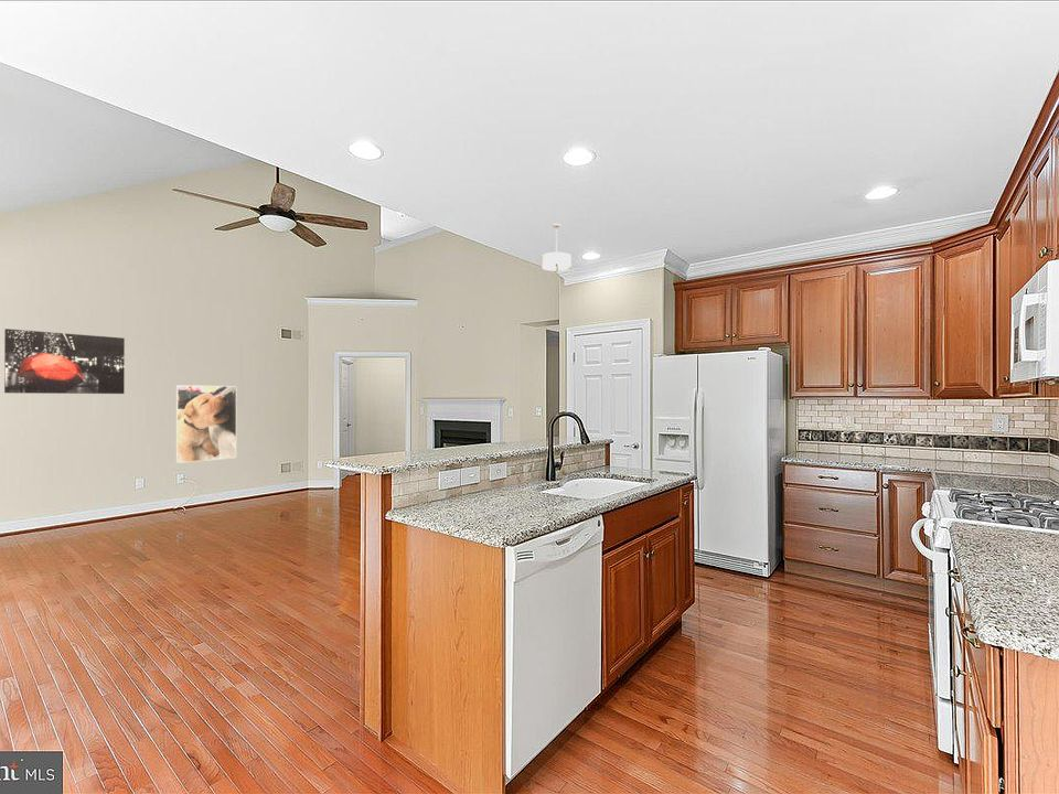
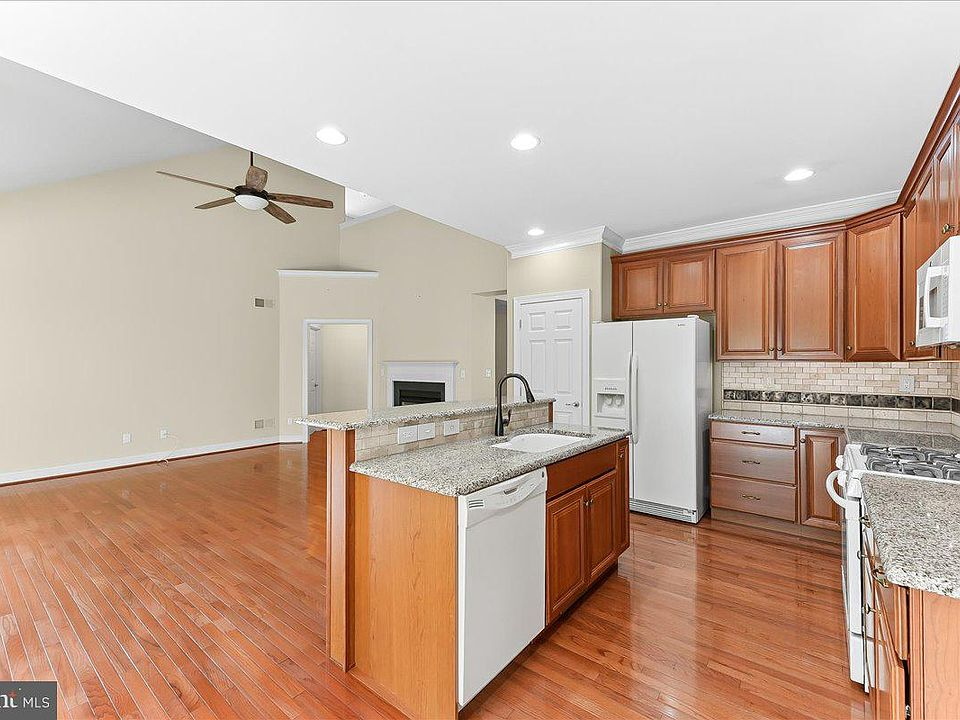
- pendant light [541,223,573,272]
- wall art [3,328,126,395]
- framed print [175,384,237,464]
